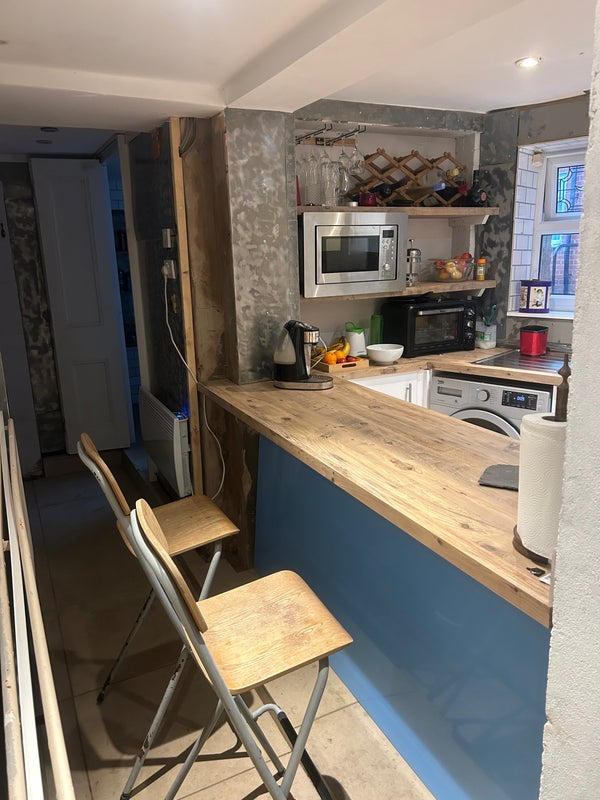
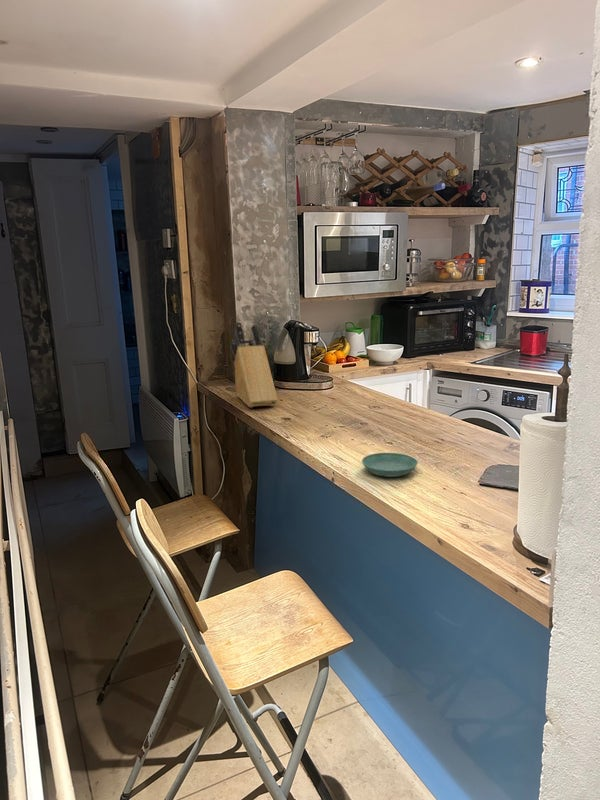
+ knife block [230,321,279,408]
+ saucer [361,452,419,478]
